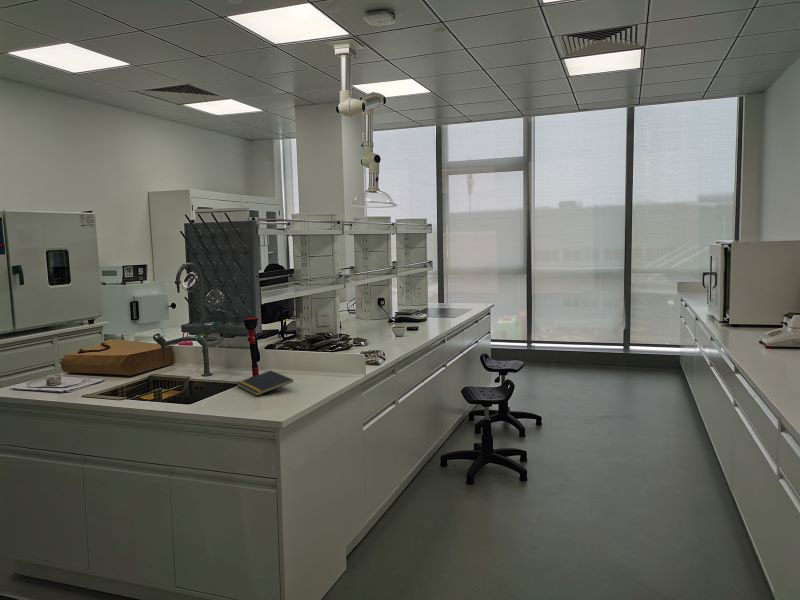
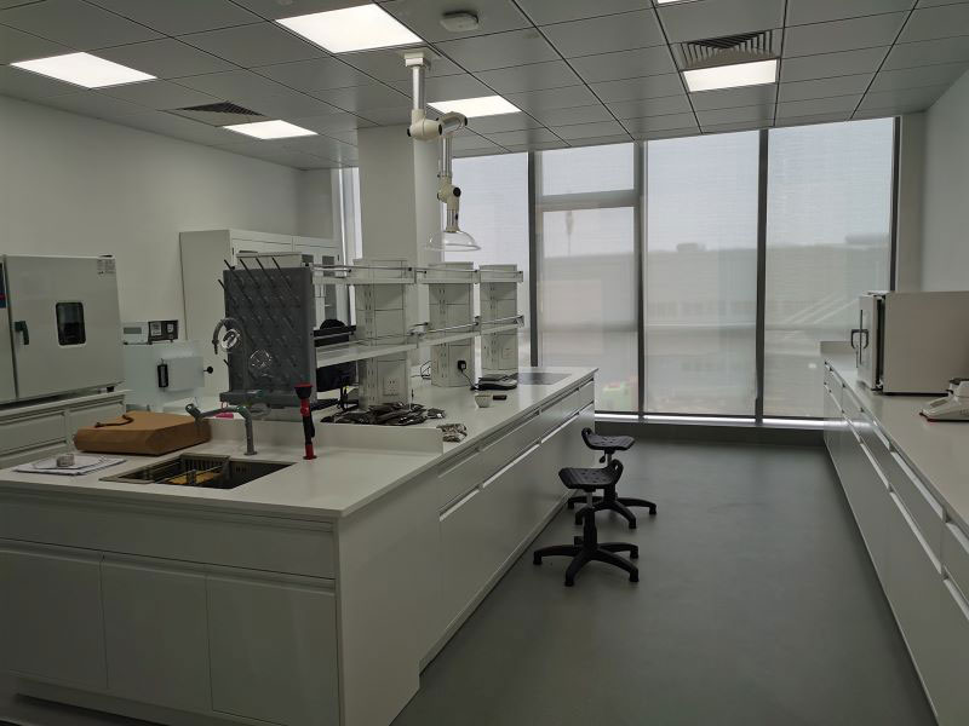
- notepad [236,369,294,397]
